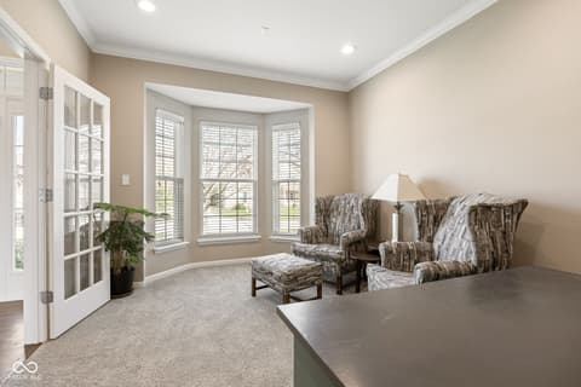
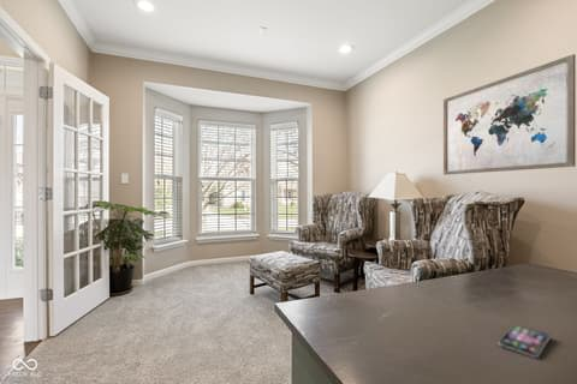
+ smartphone [496,323,552,359]
+ wall art [442,53,577,176]
